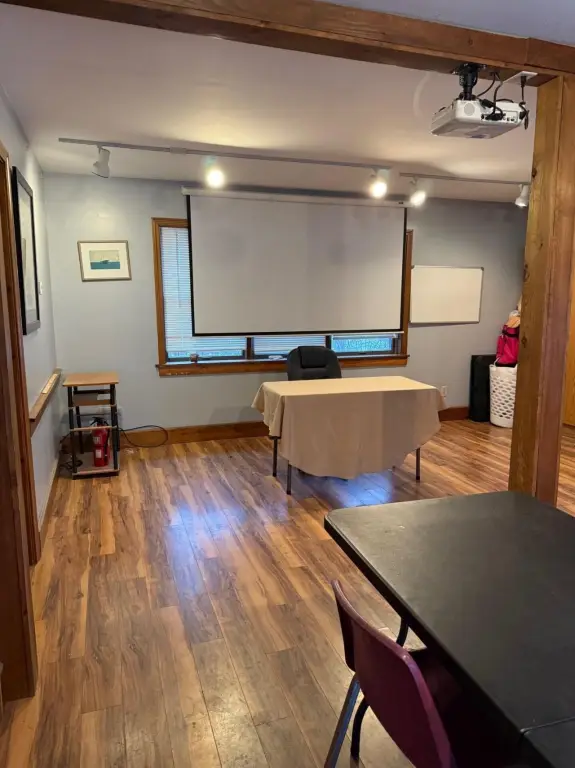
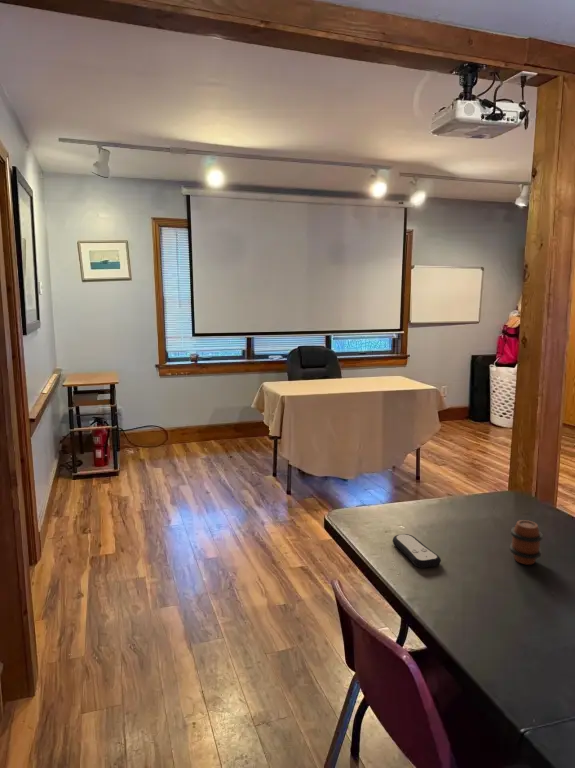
+ remote control [392,533,442,569]
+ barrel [509,519,544,566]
